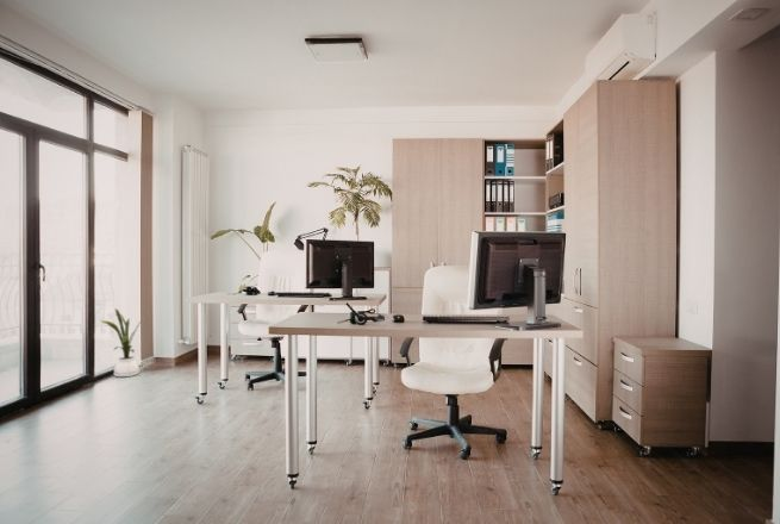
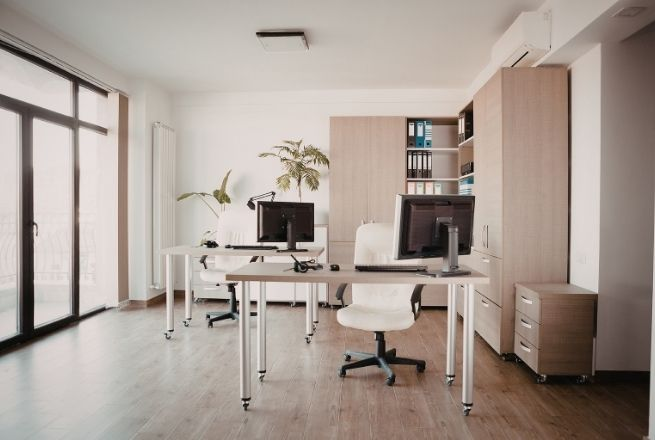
- house plant [101,307,144,378]
